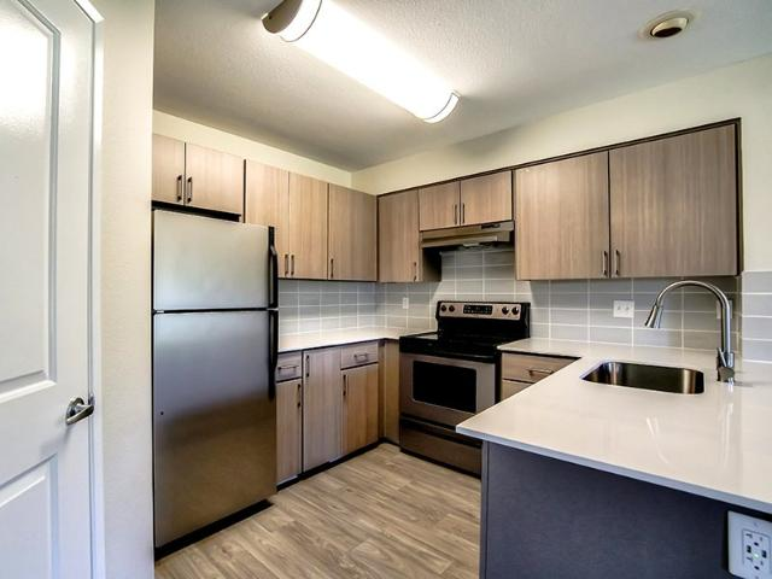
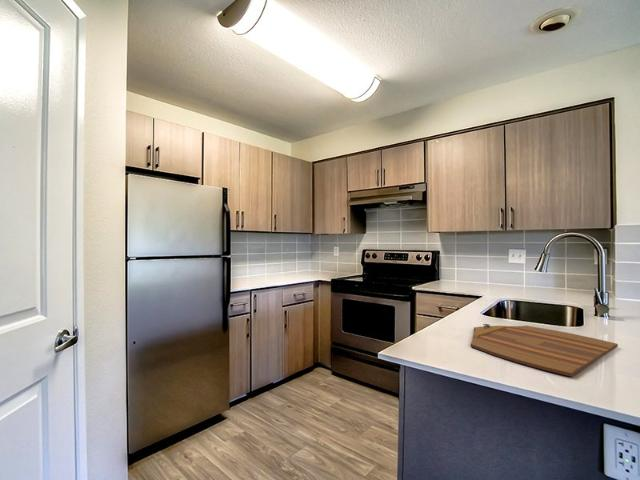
+ cutting board [470,323,619,377]
